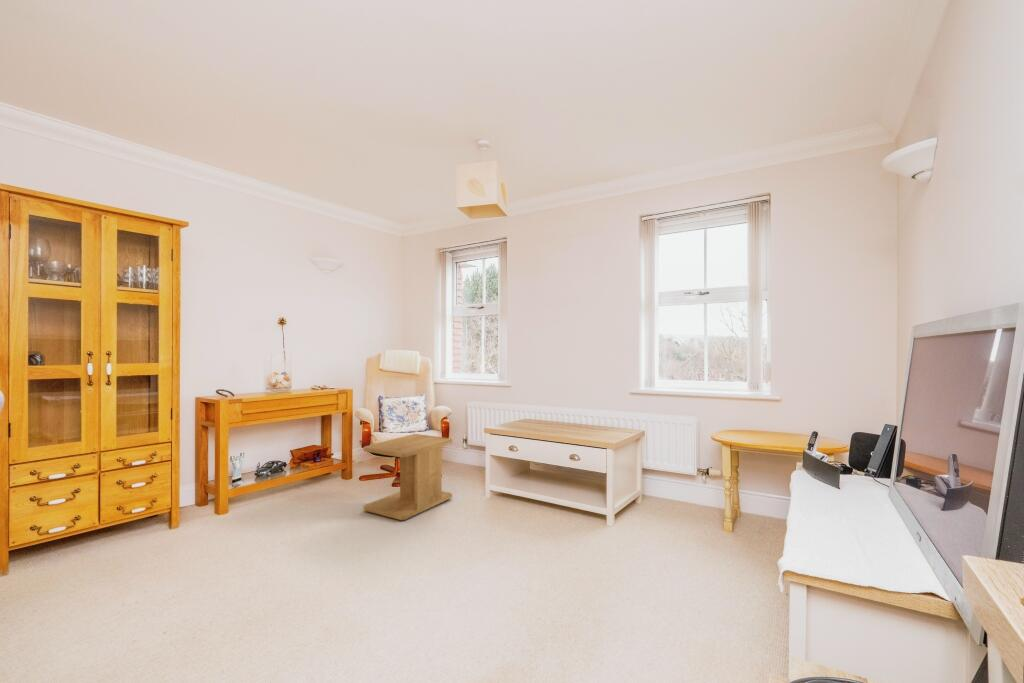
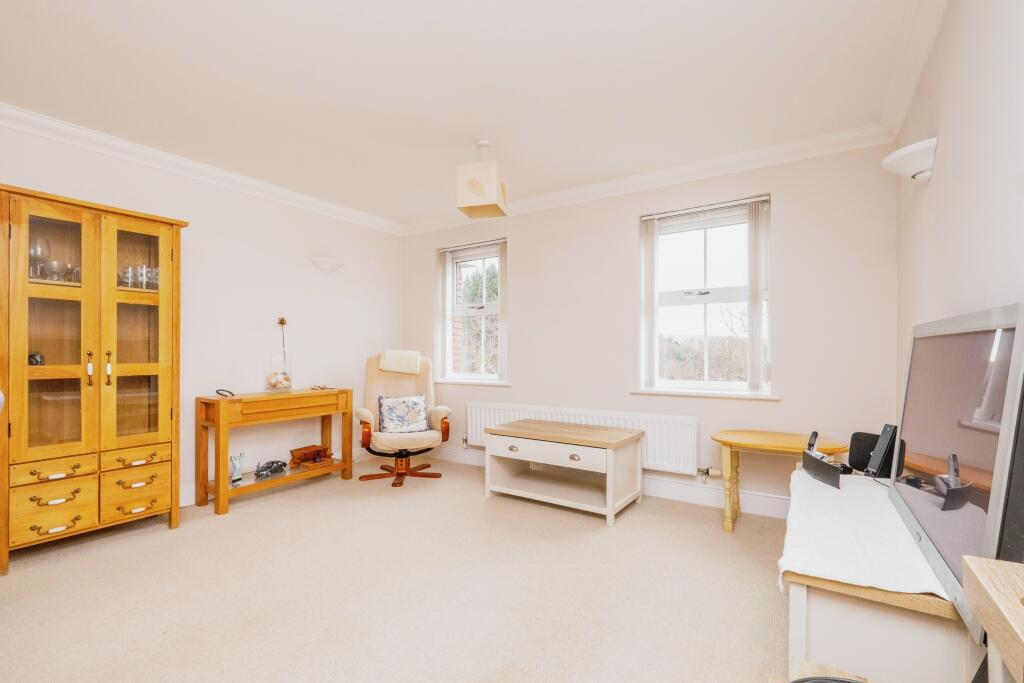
- side table [363,433,453,521]
